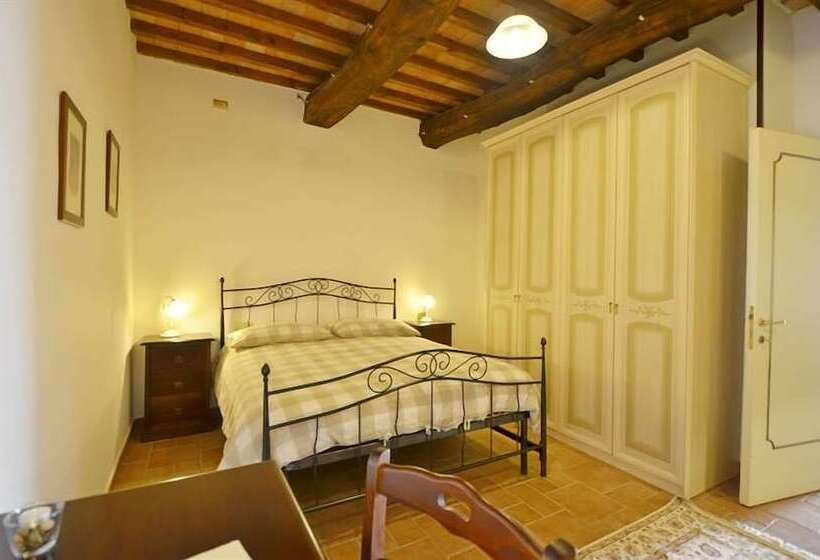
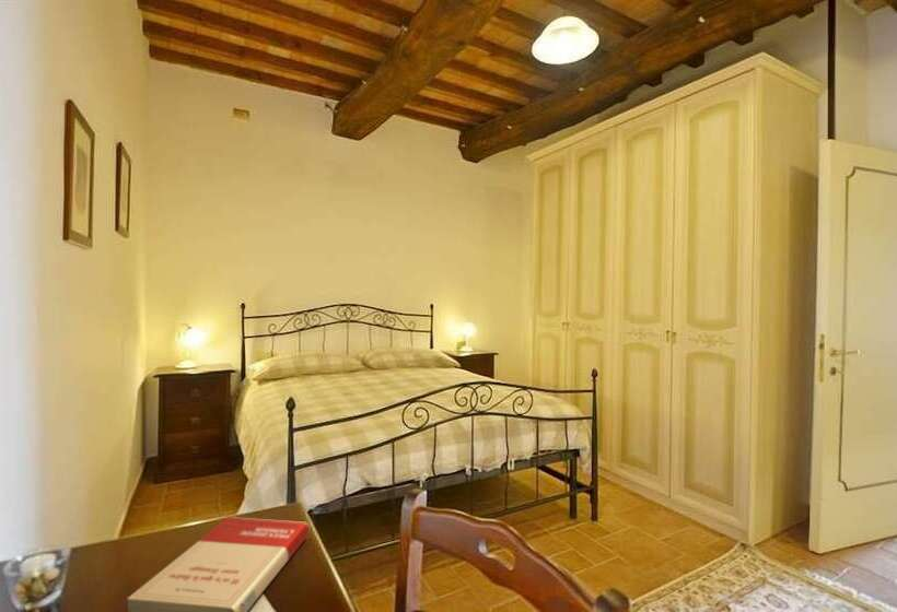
+ book [126,516,311,612]
